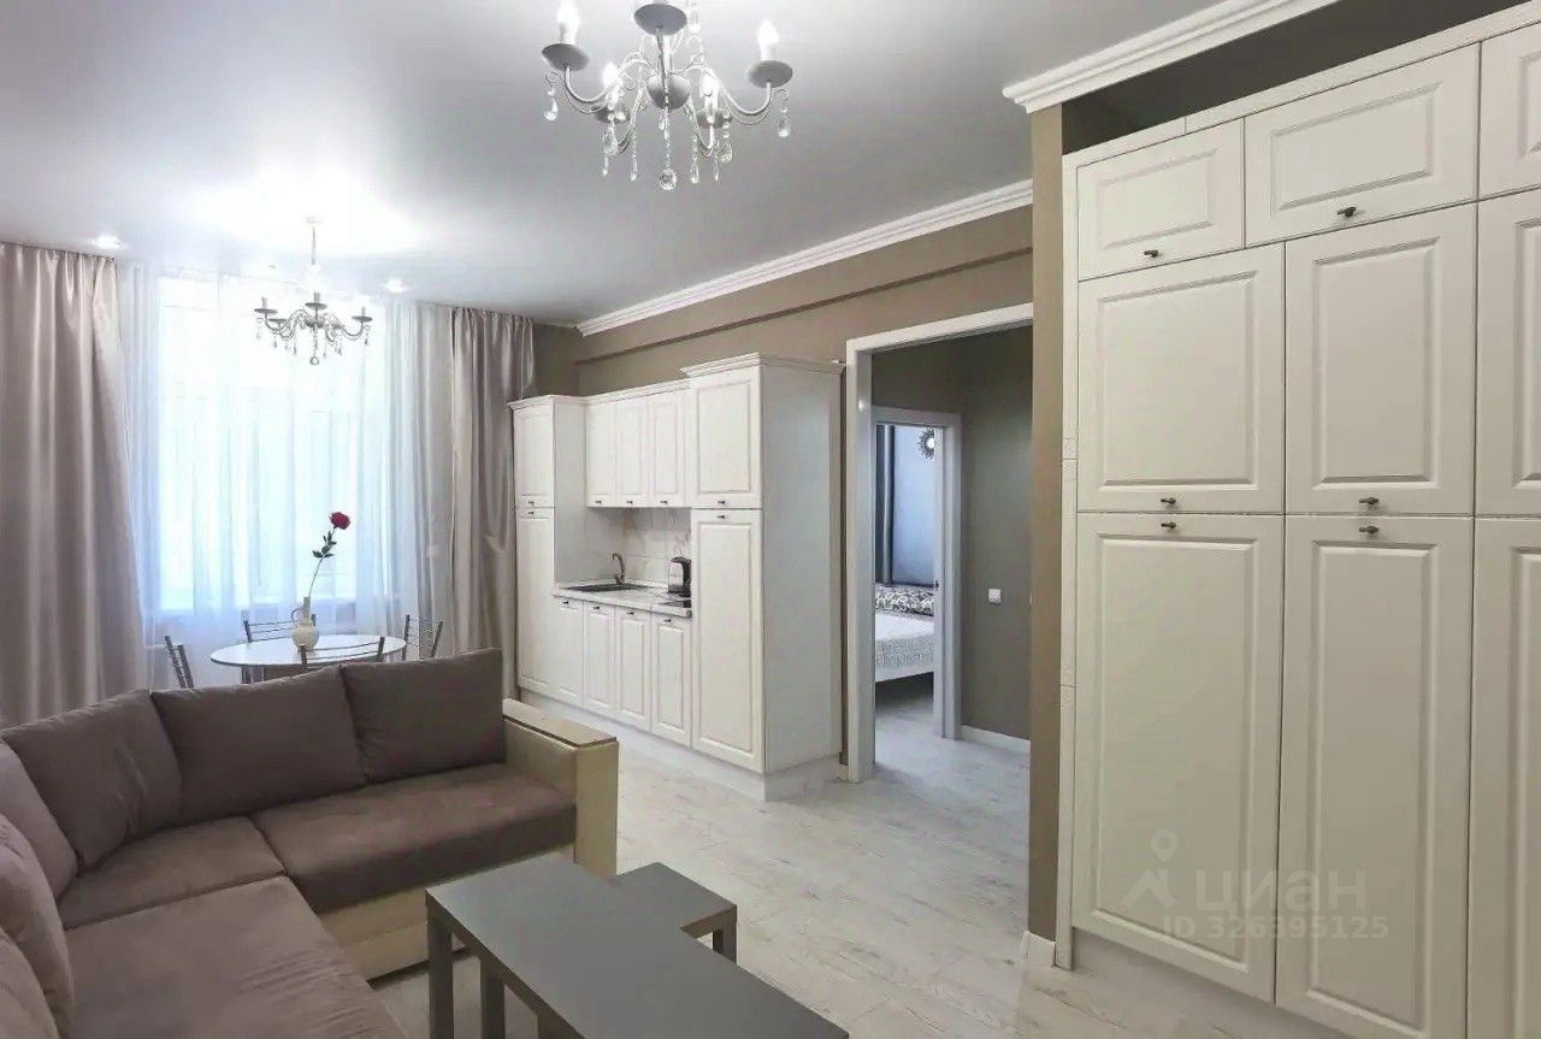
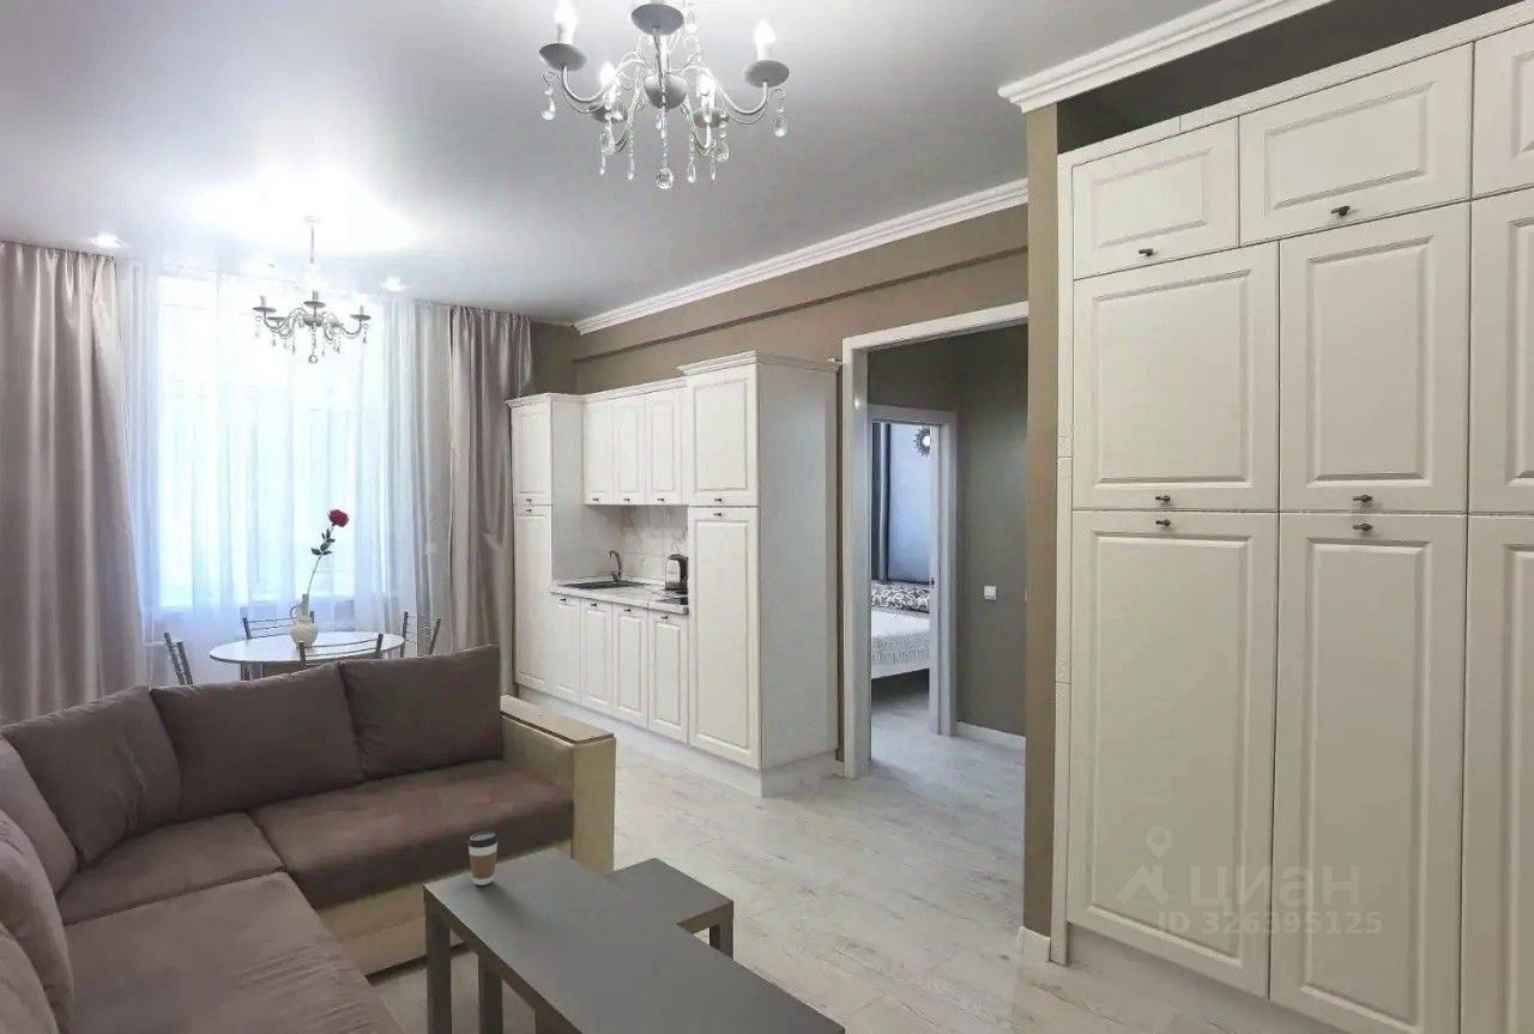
+ coffee cup [467,830,500,887]
